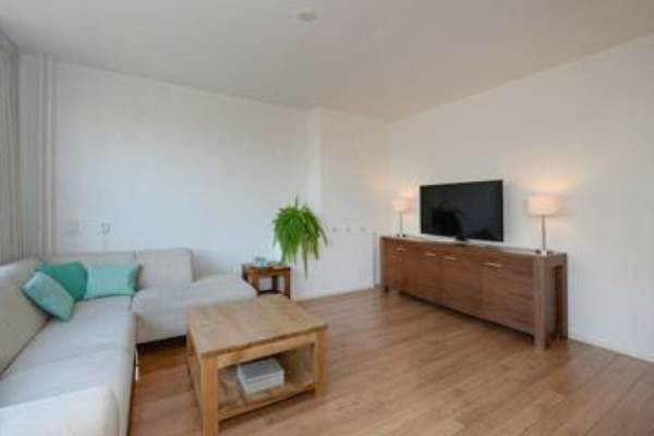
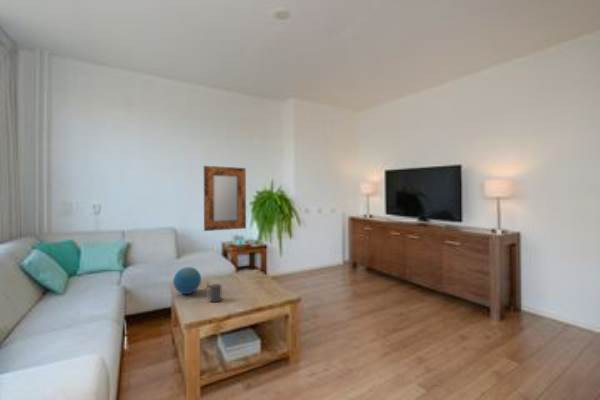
+ beer stein [204,281,223,303]
+ home mirror [203,165,247,232]
+ decorative orb [172,266,202,295]
